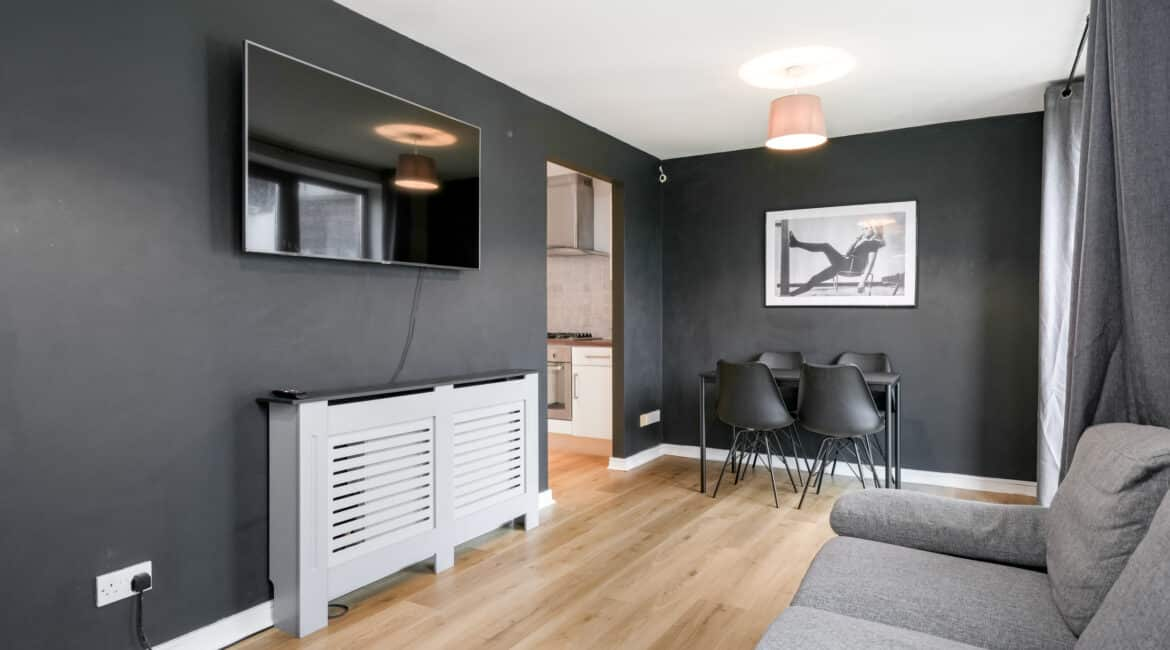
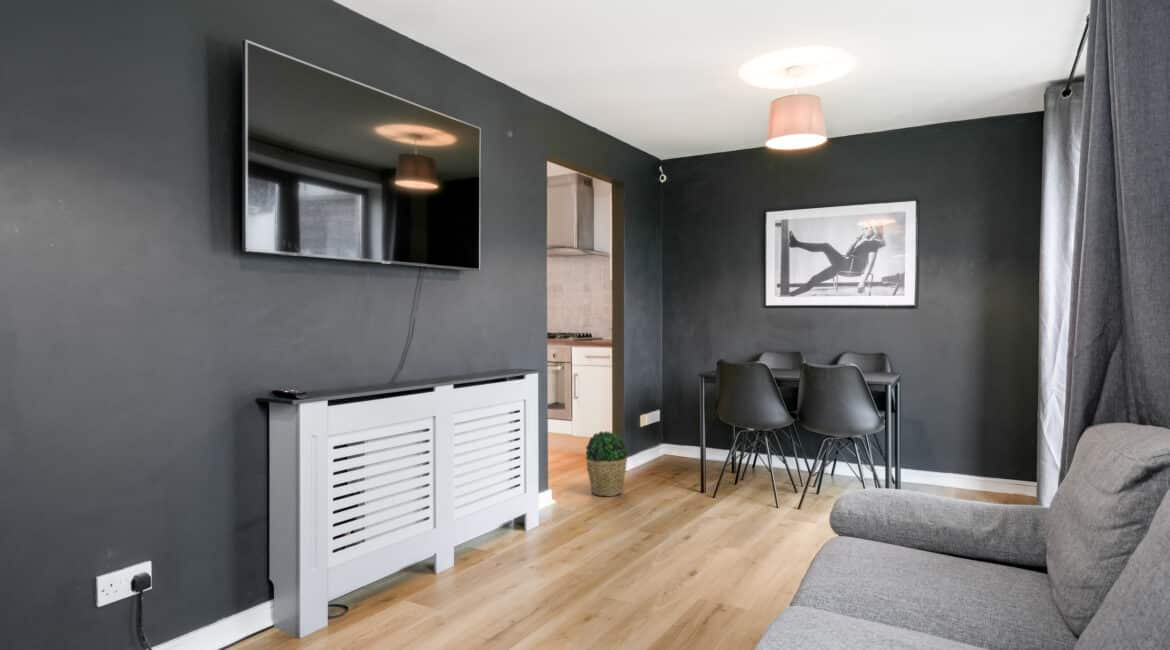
+ potted plant [585,430,628,498]
